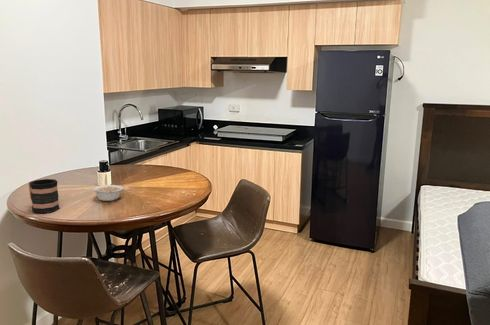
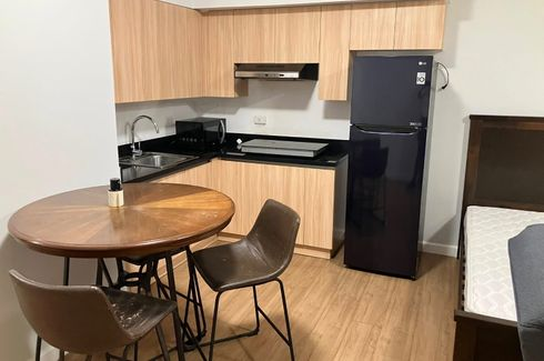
- legume [92,184,124,202]
- mug [28,178,61,214]
